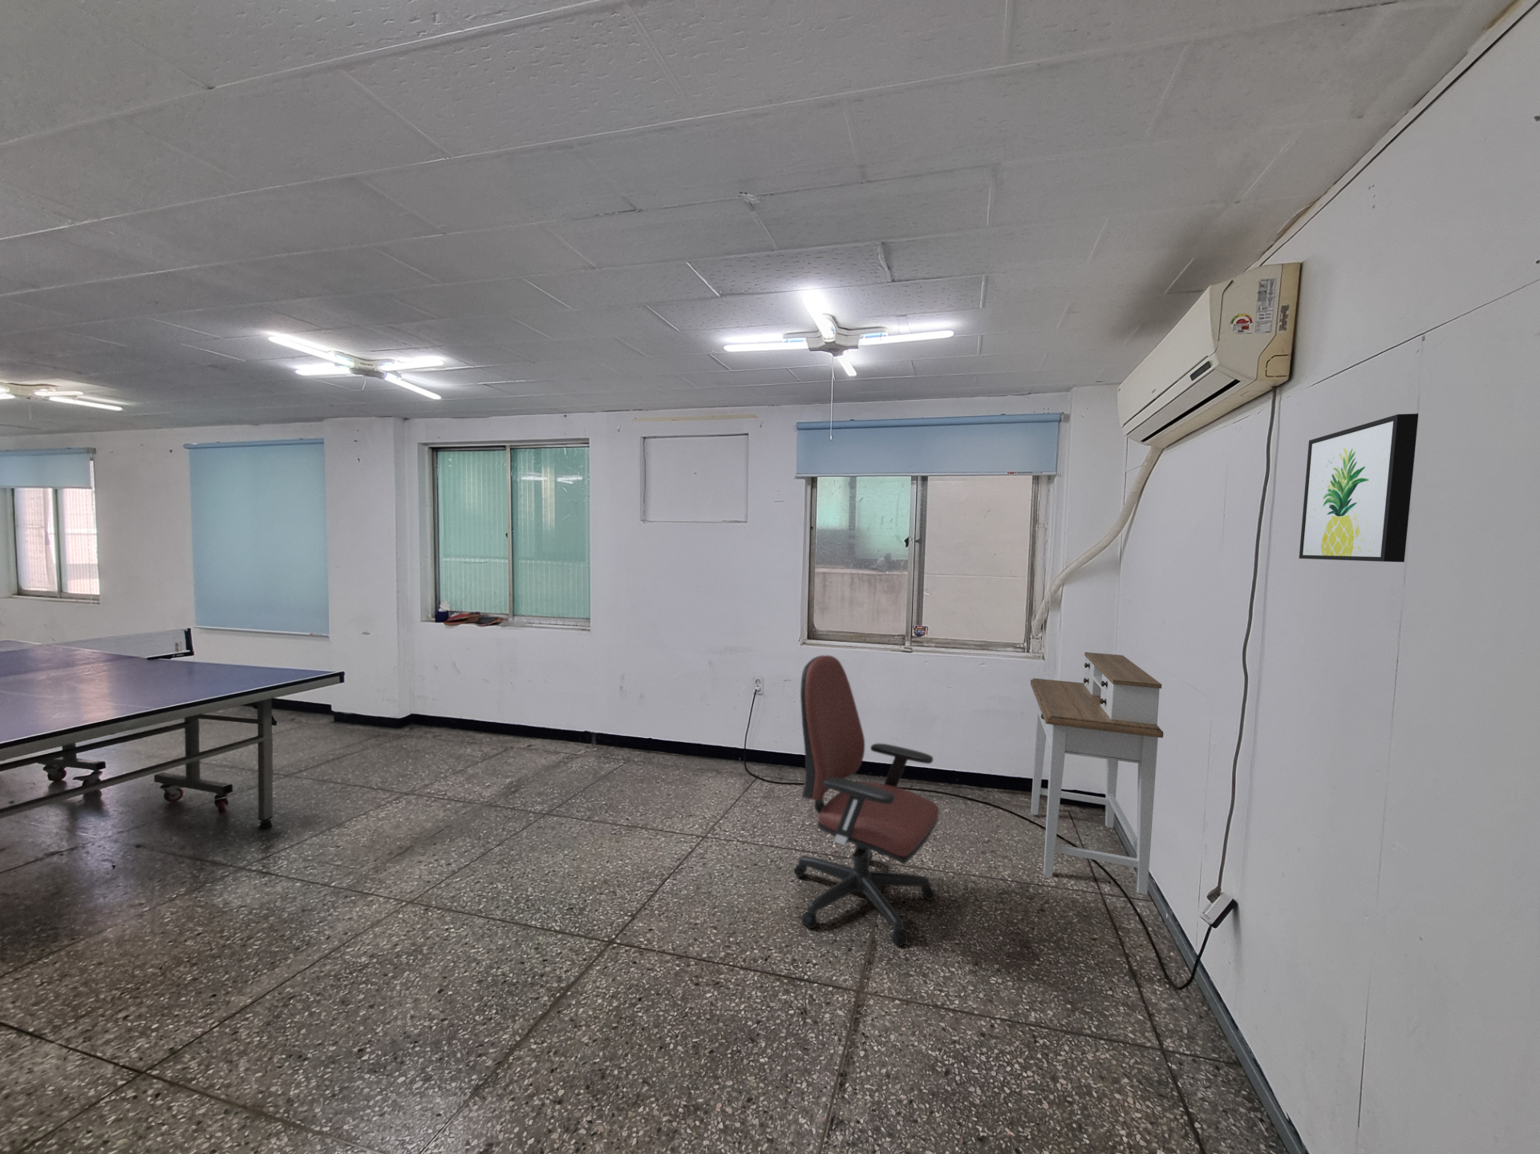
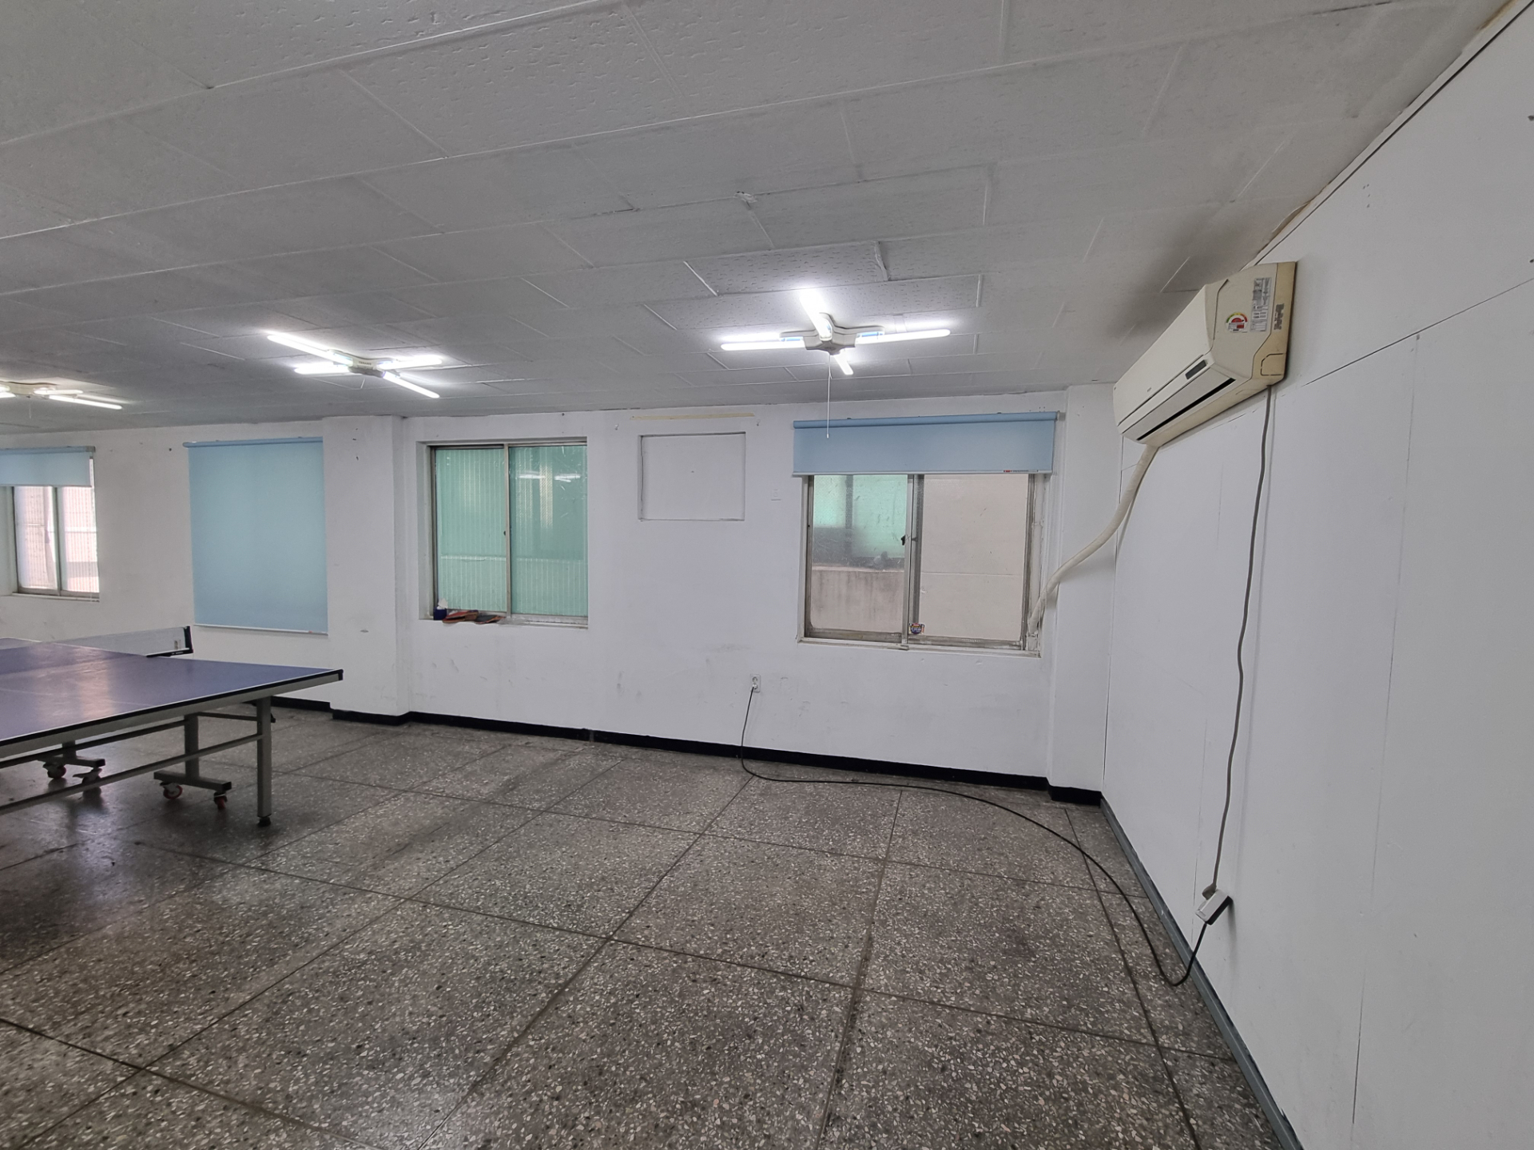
- office chair [793,655,940,947]
- desk [1029,651,1164,895]
- wall art [1299,412,1419,562]
